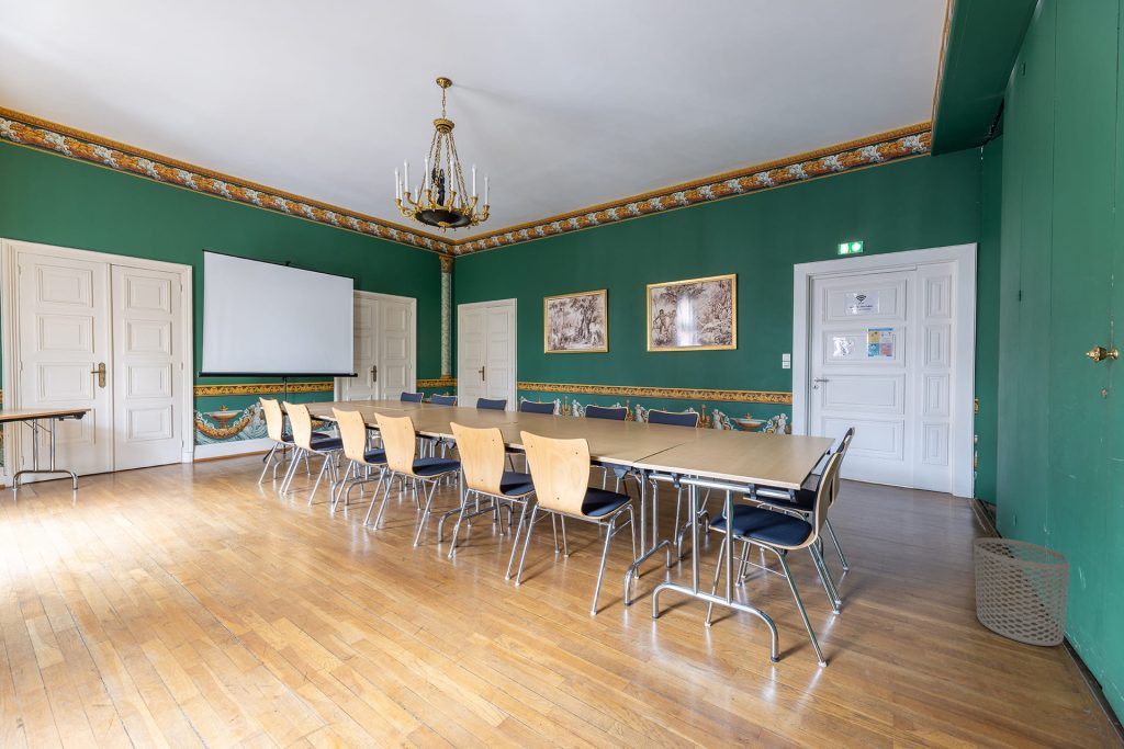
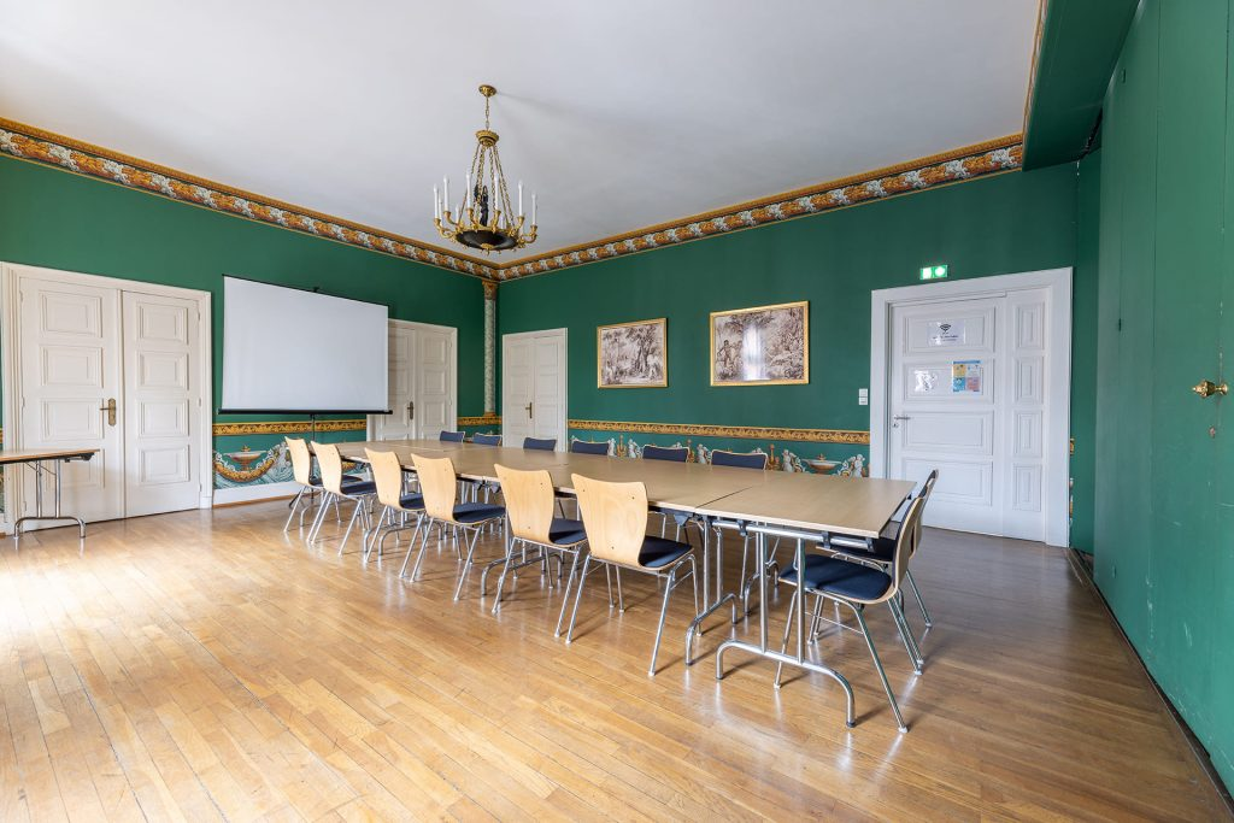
- waste bin [973,536,1071,647]
